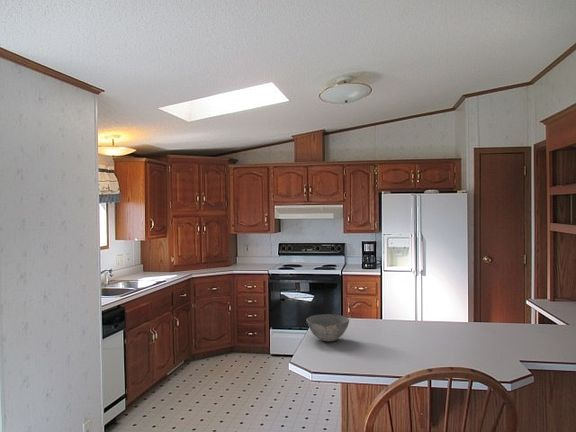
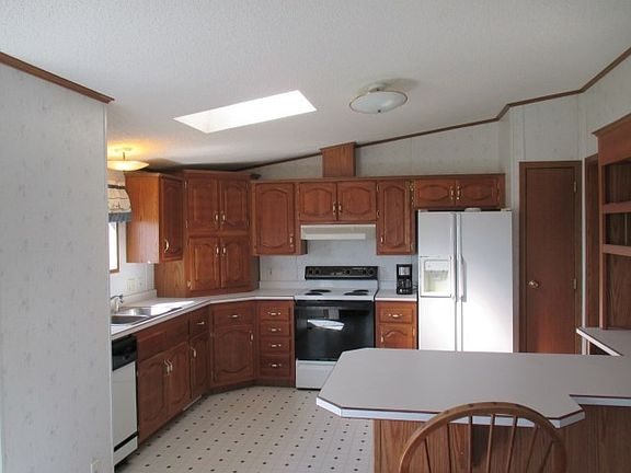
- bowl [305,313,350,342]
